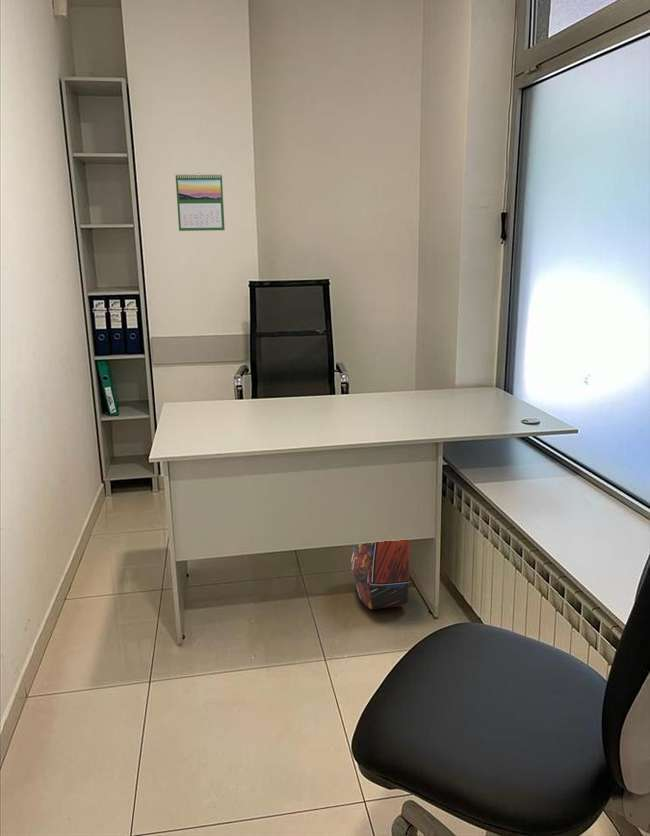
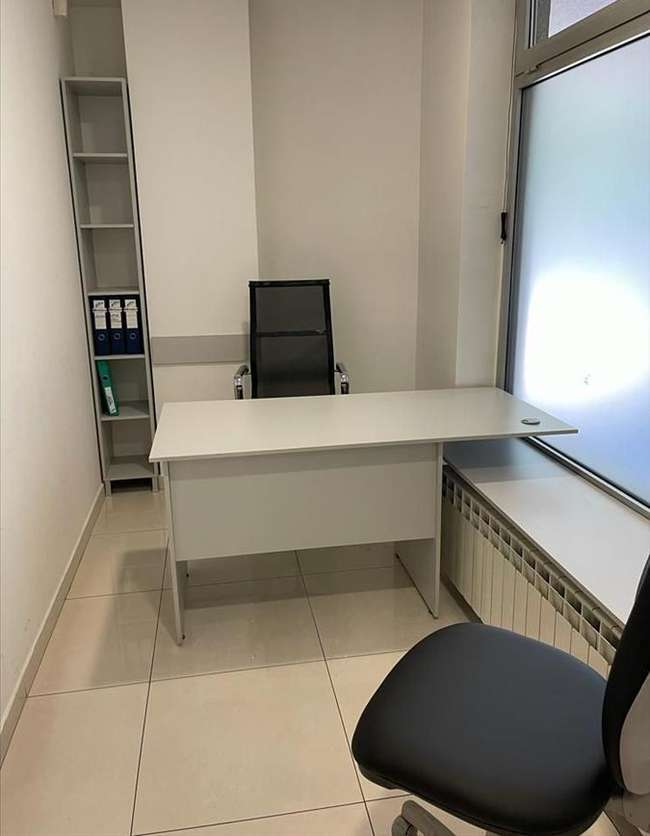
- backpack [350,539,411,610]
- calendar [174,172,226,232]
